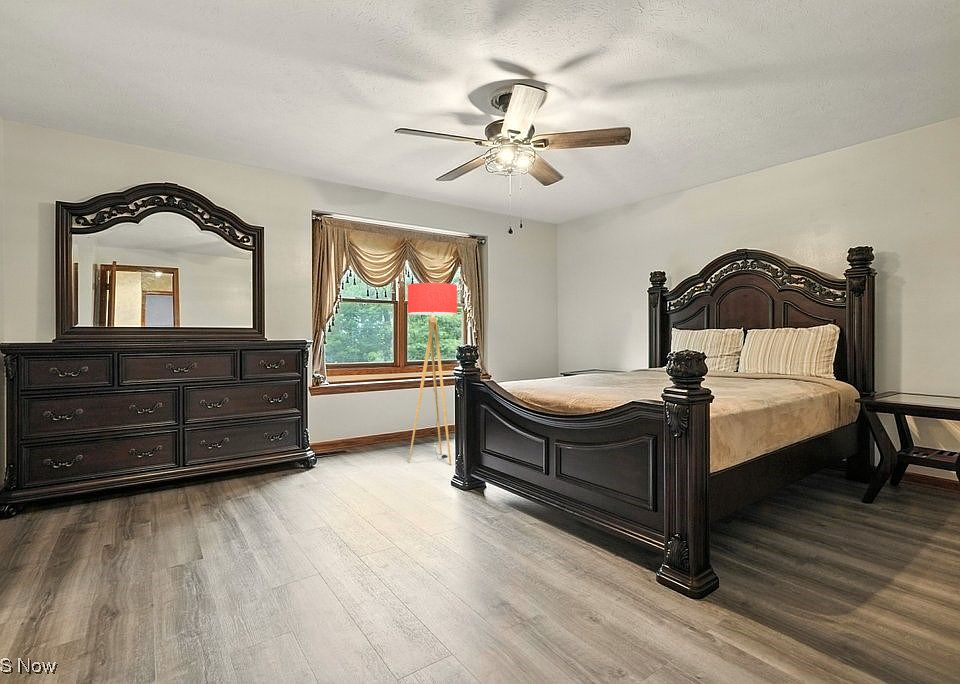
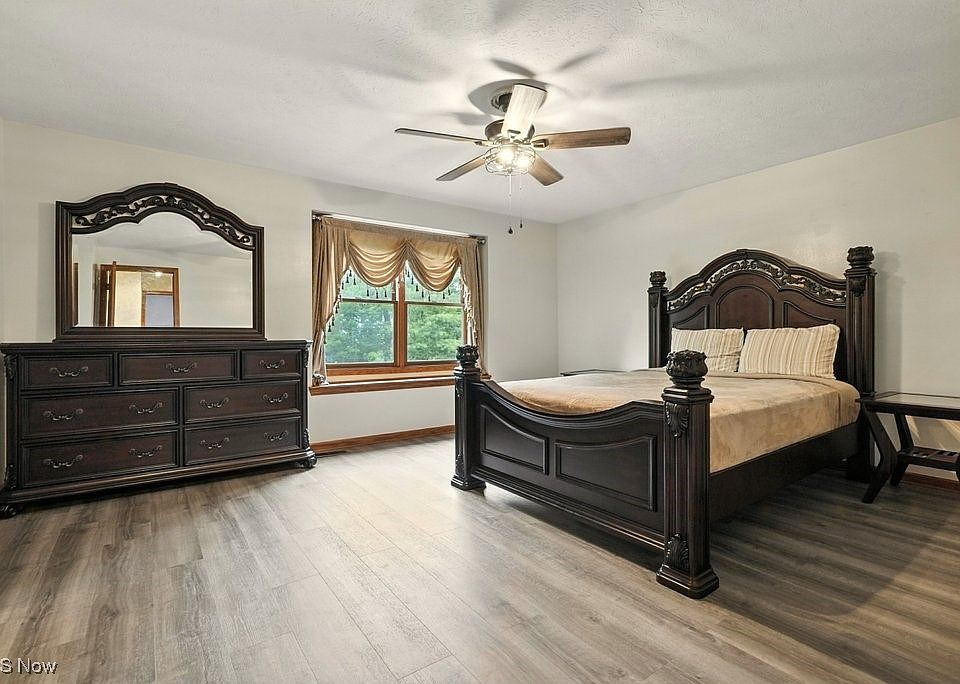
- floor lamp [407,282,458,466]
